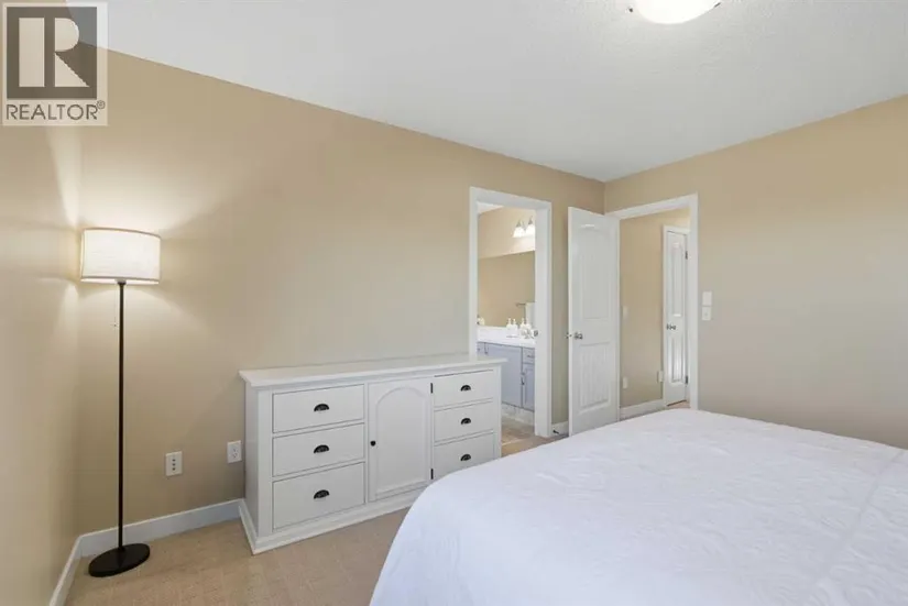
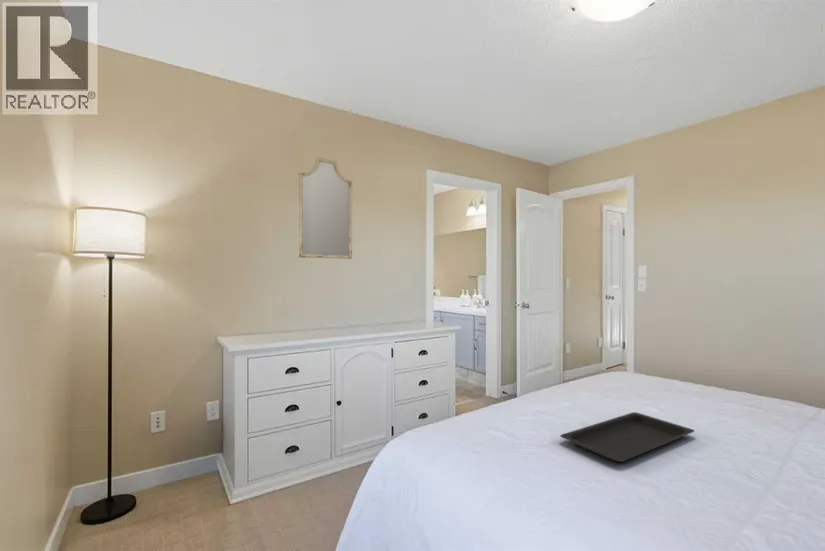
+ home mirror [297,157,353,260]
+ serving tray [559,411,696,463]
